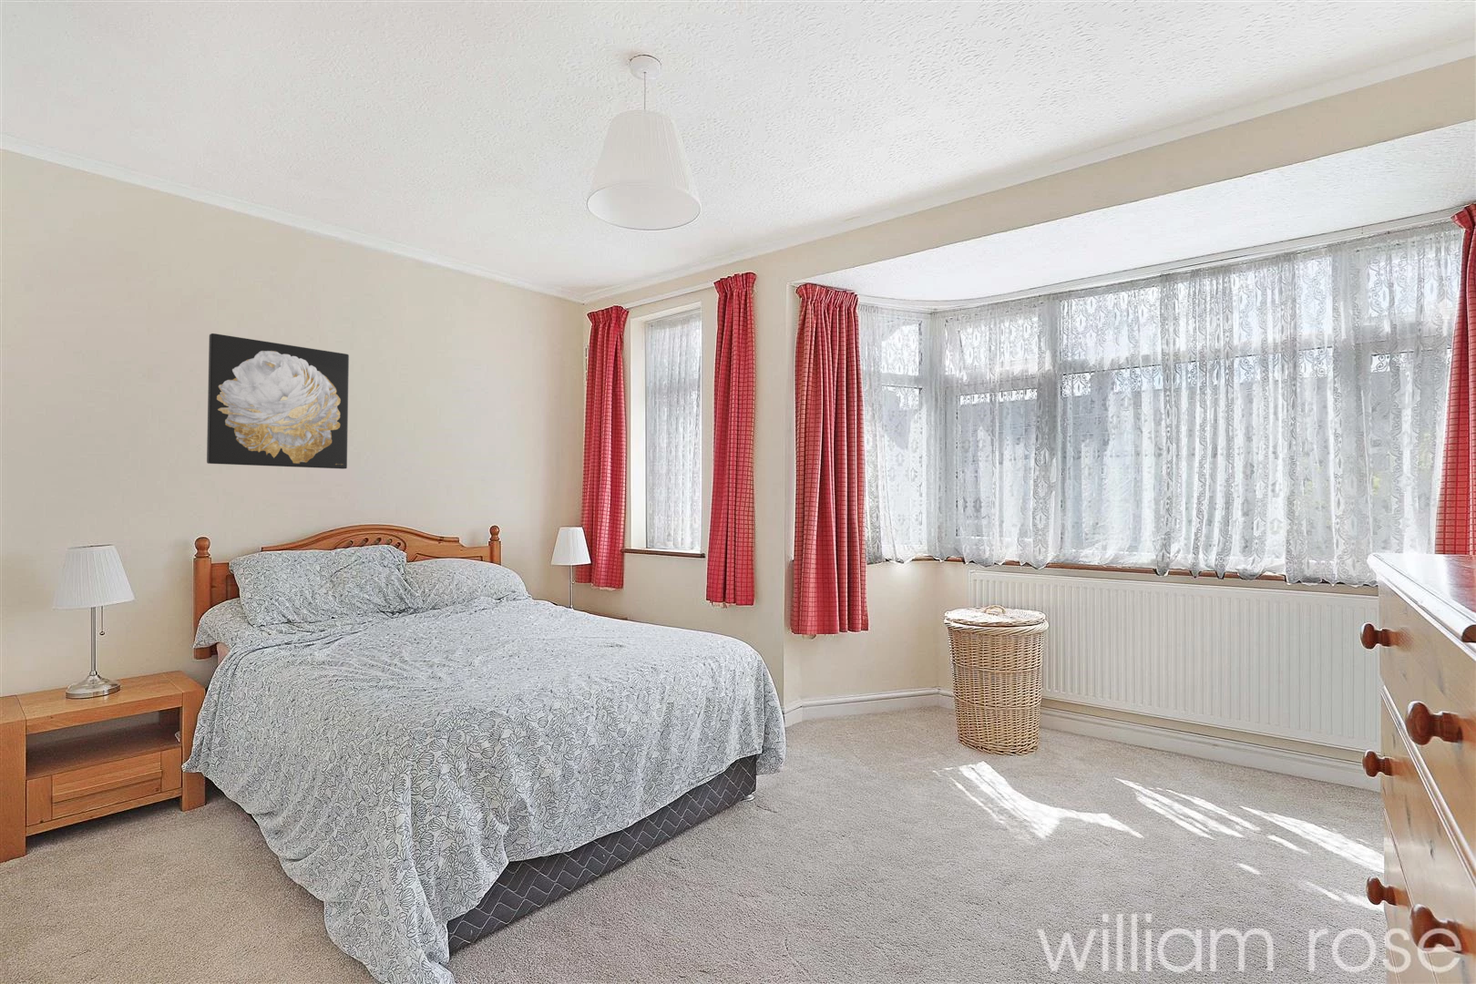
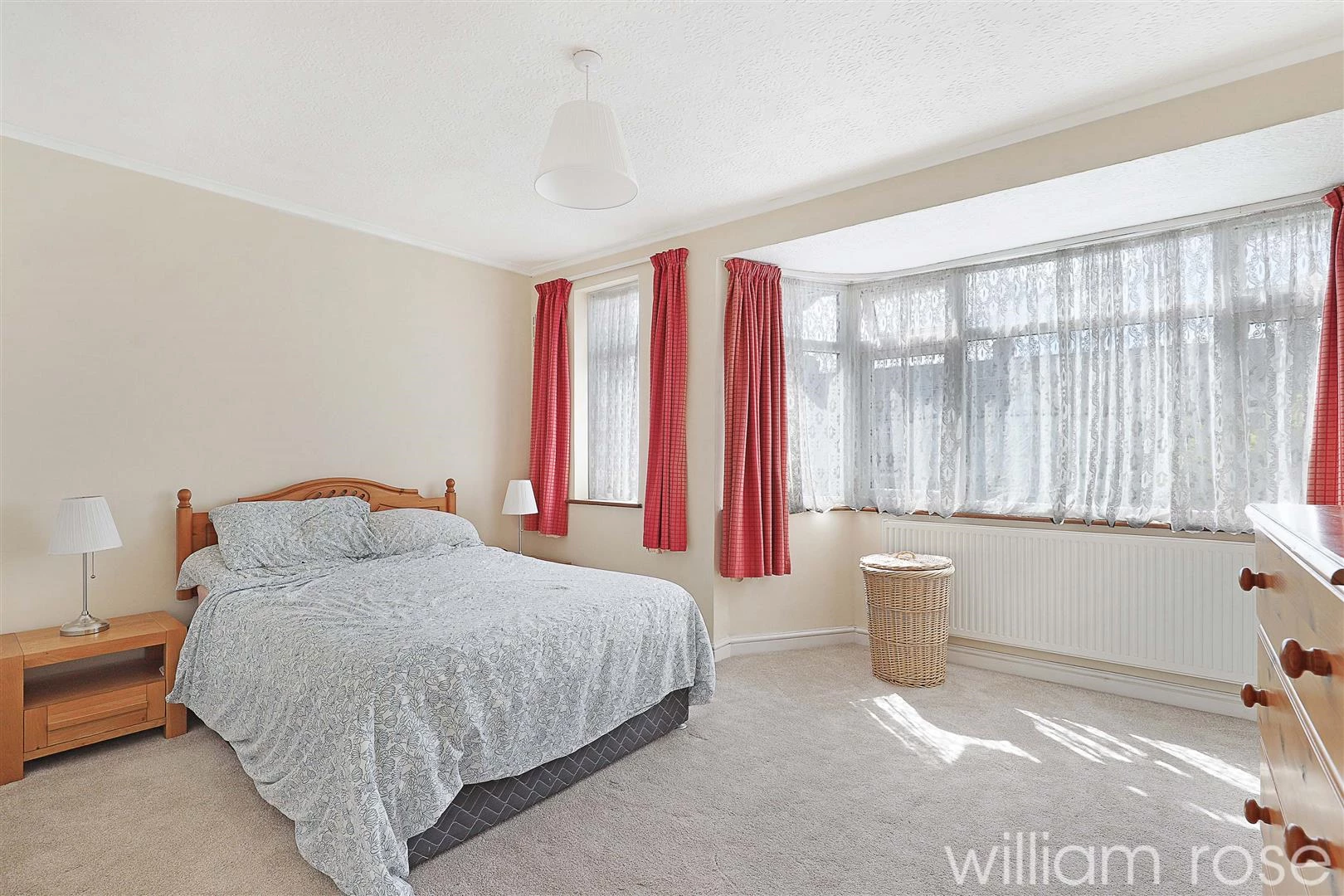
- wall art [205,333,350,470]
